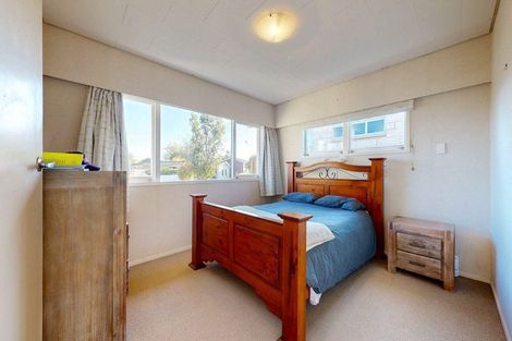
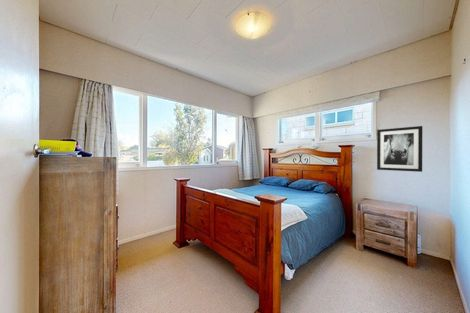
+ wall art [376,125,423,173]
